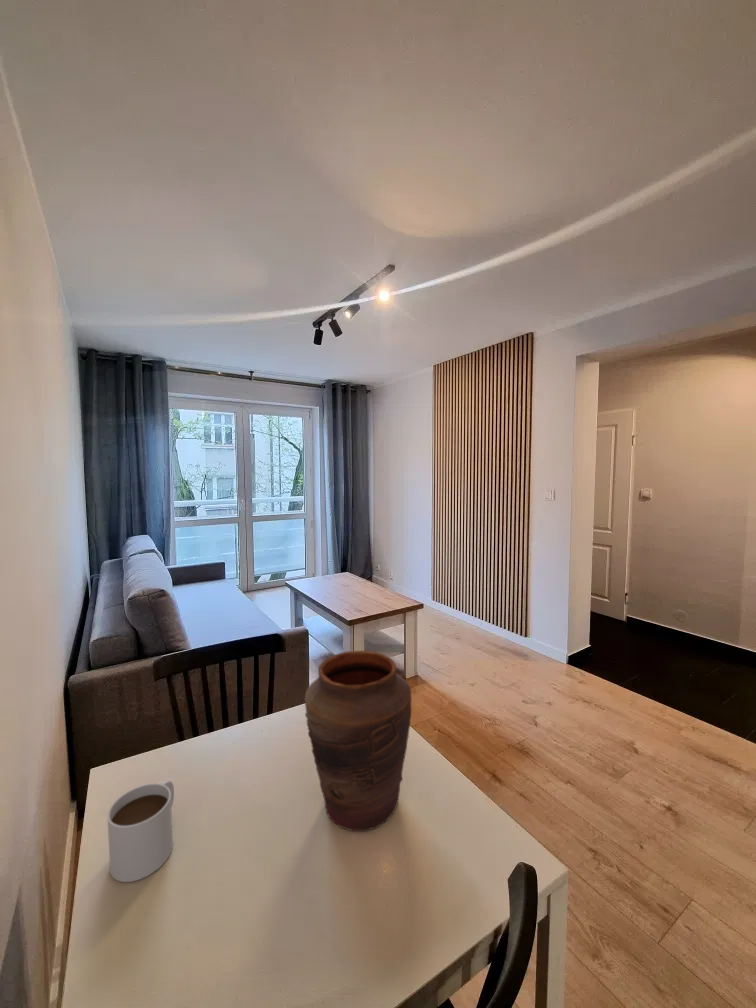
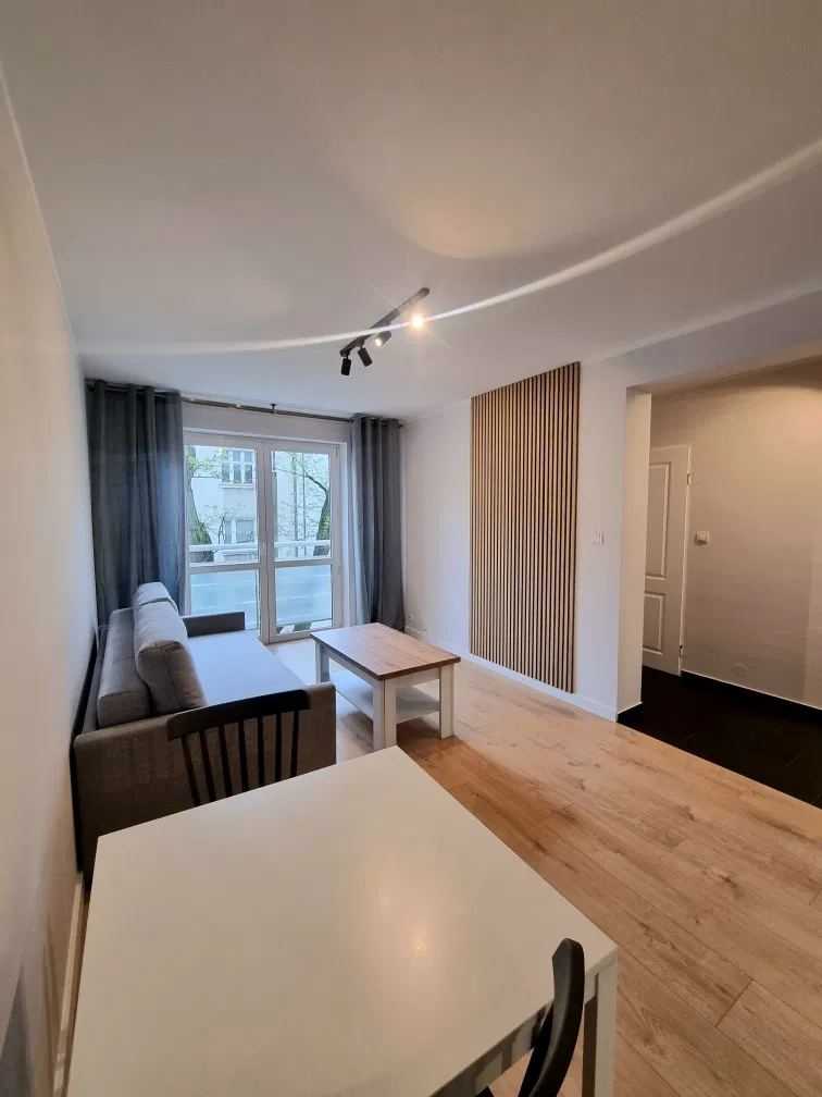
- mug [106,780,175,883]
- vase [304,650,412,832]
